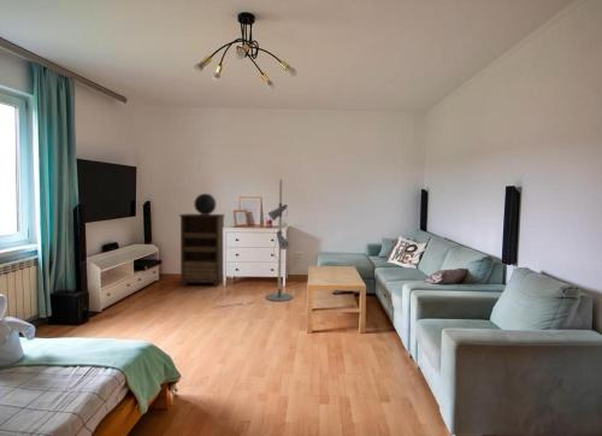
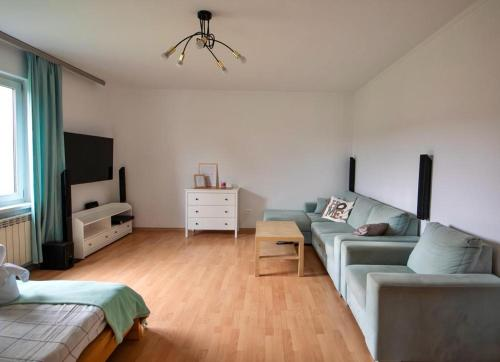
- bookshelf [178,213,226,287]
- decorative globe [193,193,217,214]
- floor lamp [212,178,294,310]
